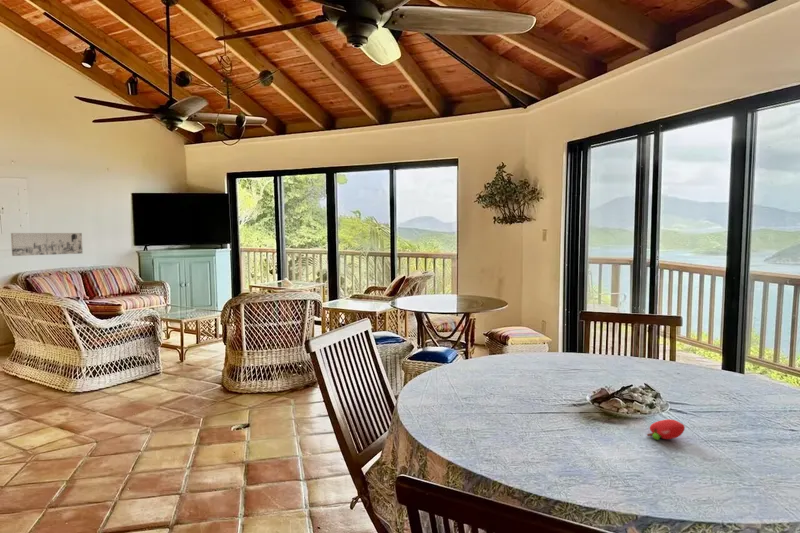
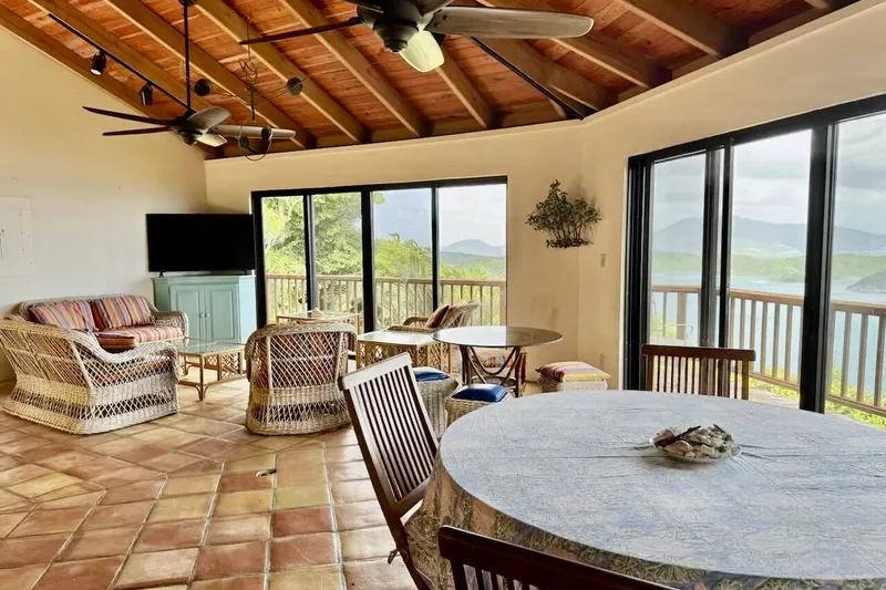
- wall art [10,232,84,257]
- fruit [646,418,686,441]
